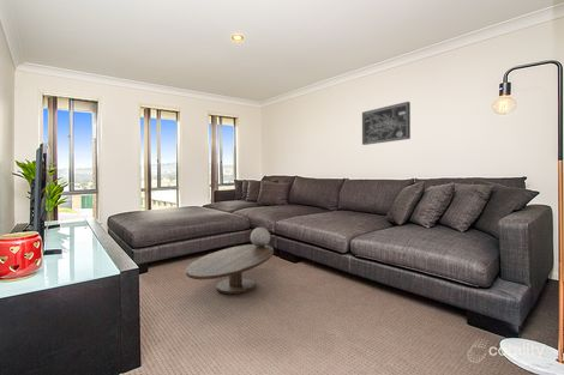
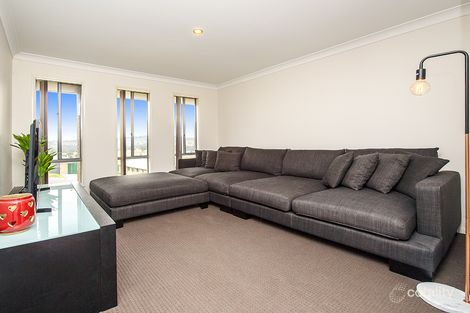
- wall art [361,101,412,146]
- coffee table [185,243,275,295]
- decorative sphere [250,226,271,247]
